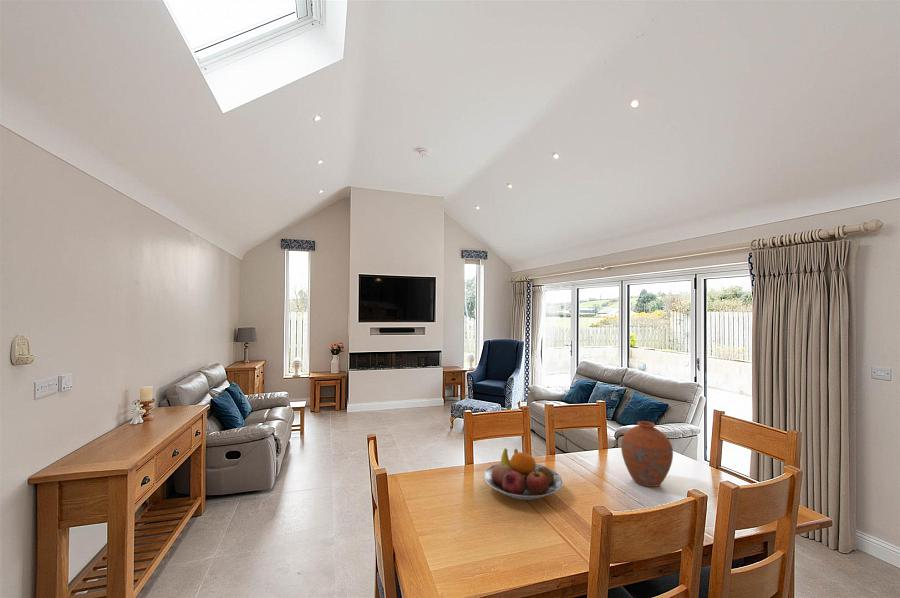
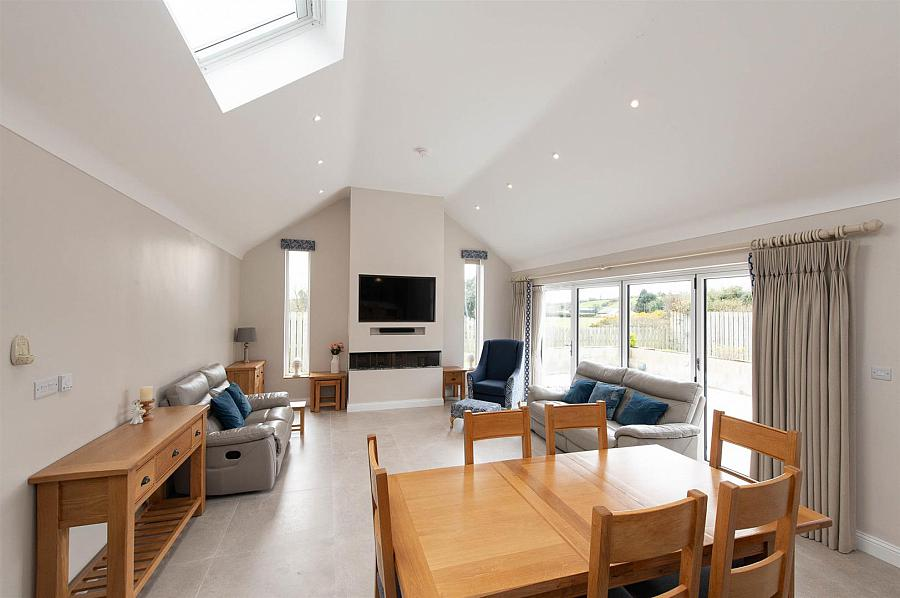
- vase [620,420,674,488]
- fruit bowl [482,448,564,501]
